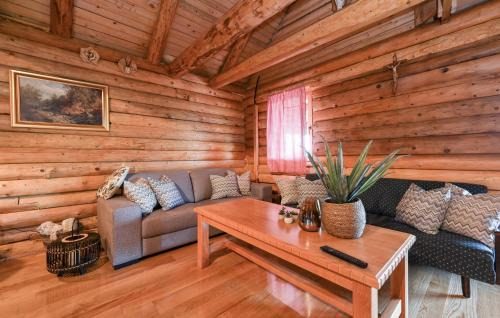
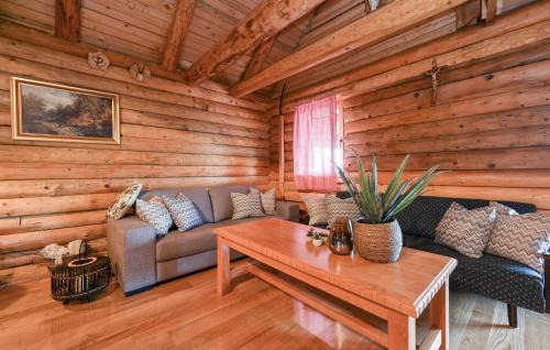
- remote control [319,244,369,269]
